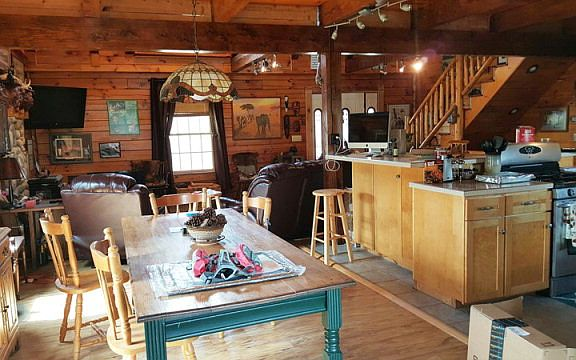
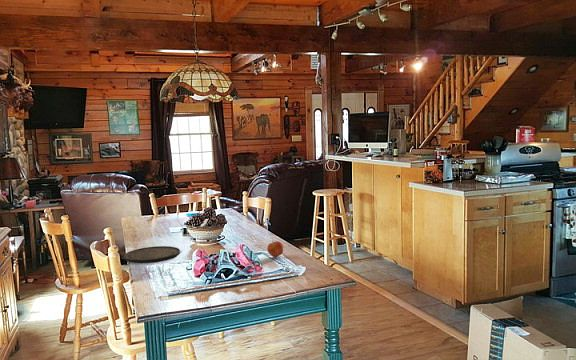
+ plate [123,245,181,263]
+ apple [266,240,284,258]
